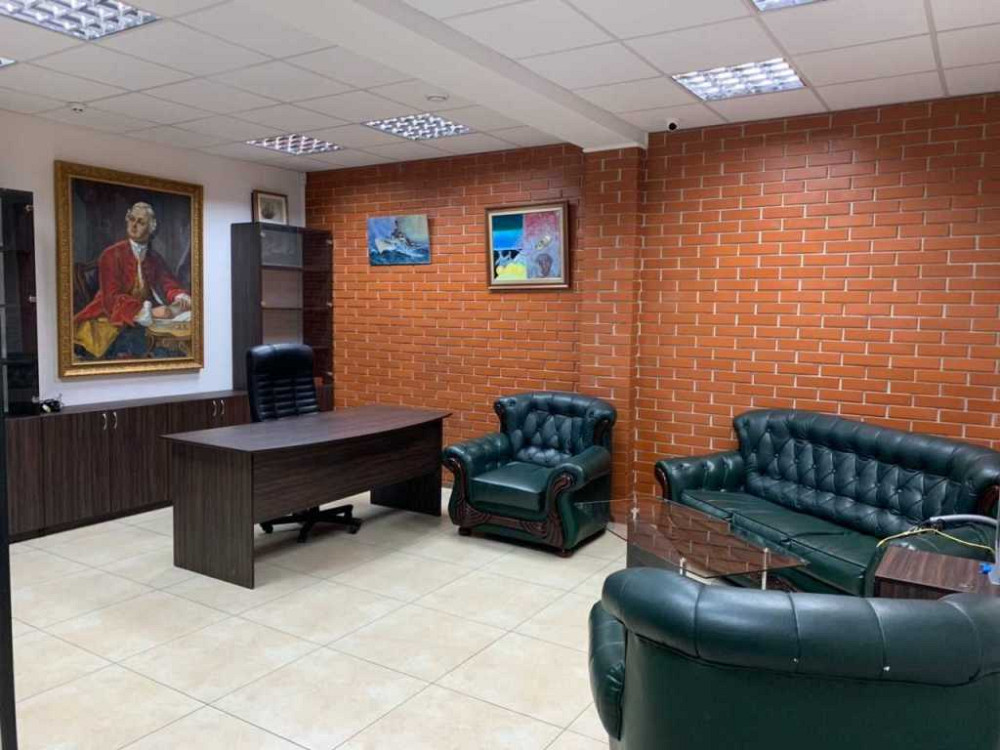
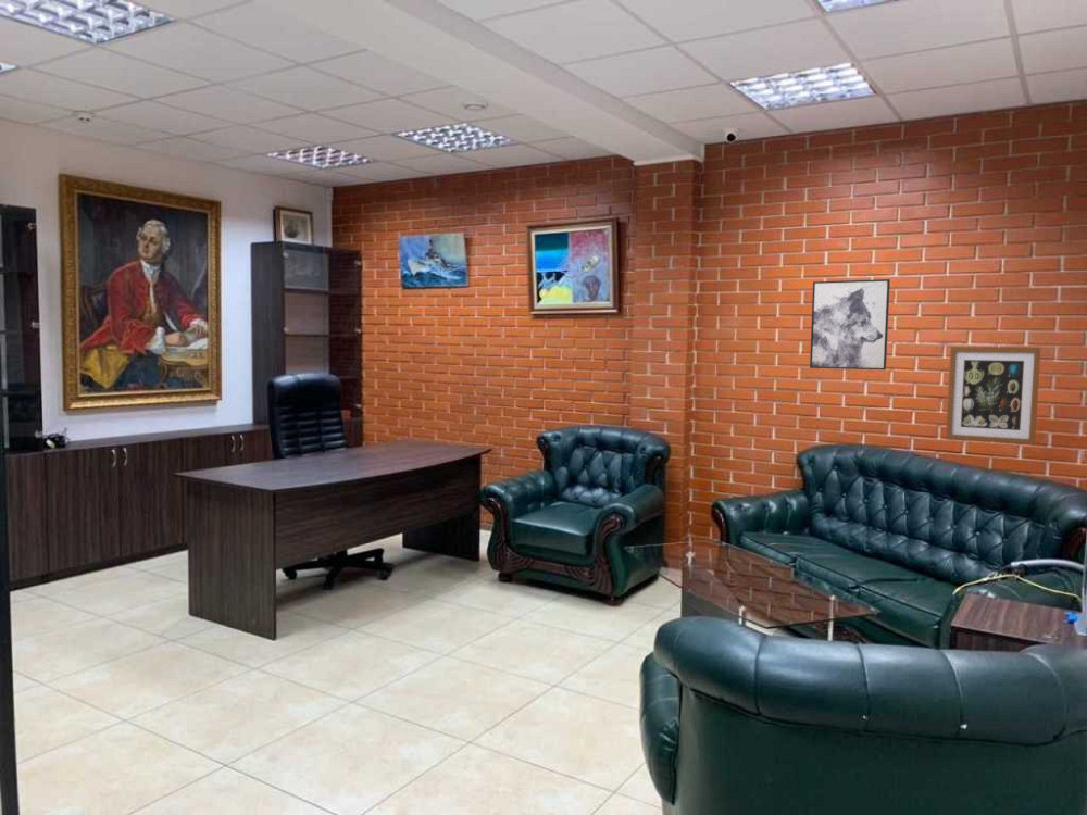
+ wall art [809,278,891,371]
+ wall art [945,346,1041,447]
